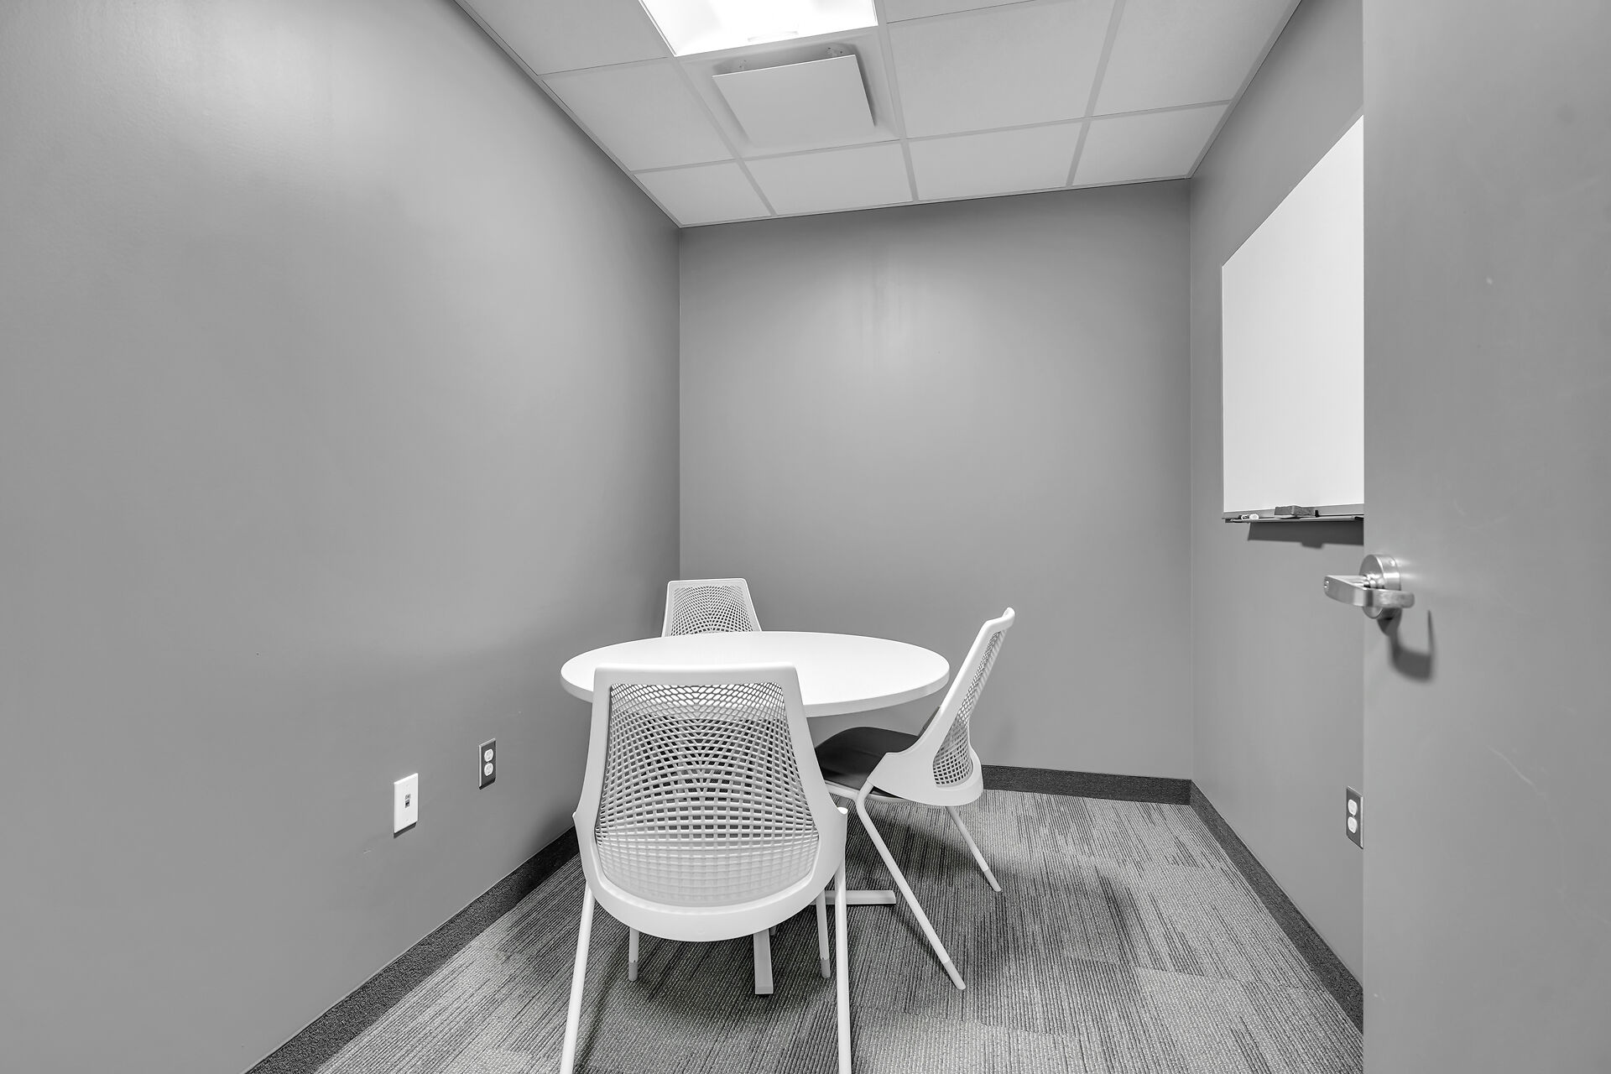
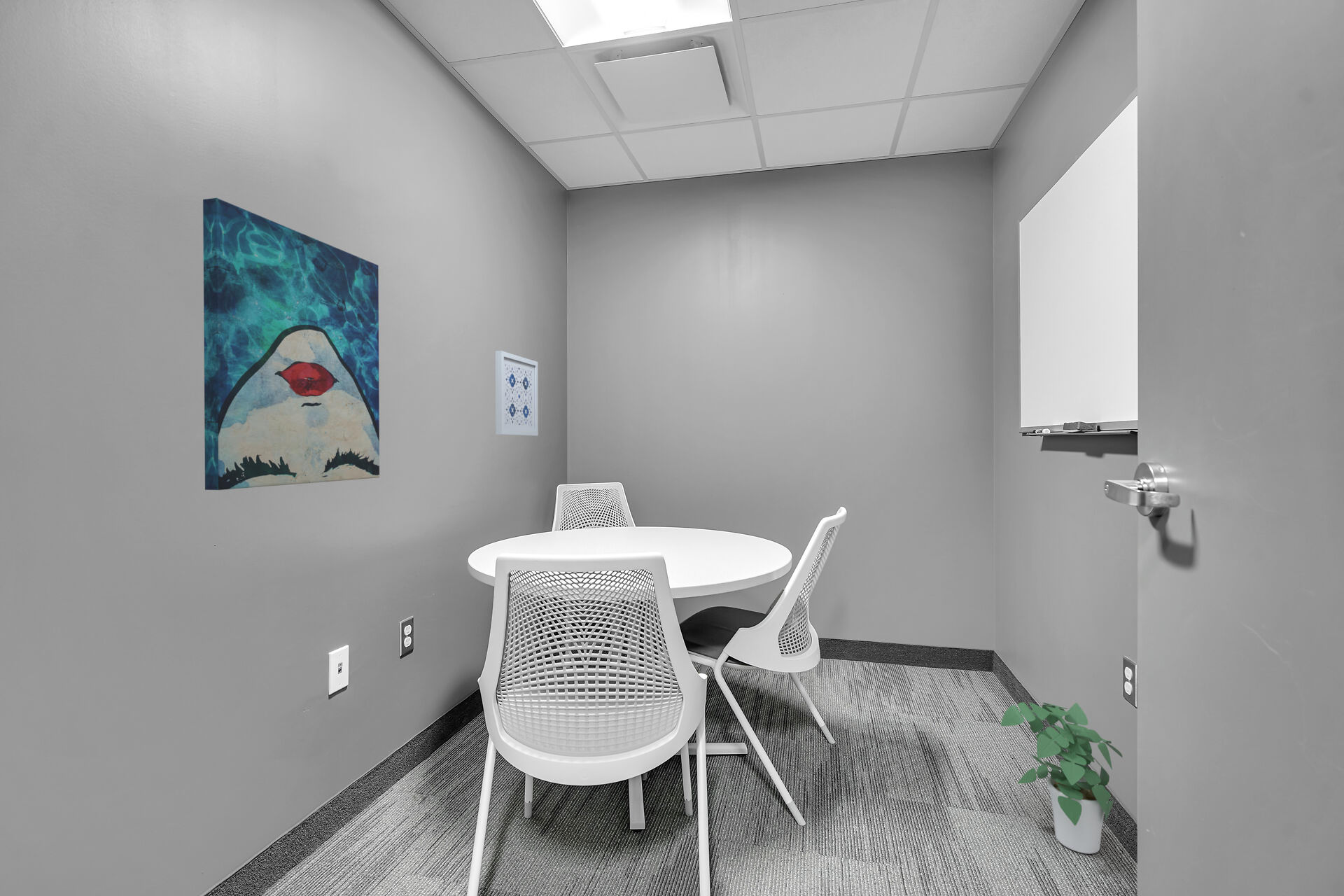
+ wall art [495,350,539,436]
+ potted plant [1000,701,1124,855]
+ wall art [202,197,380,491]
